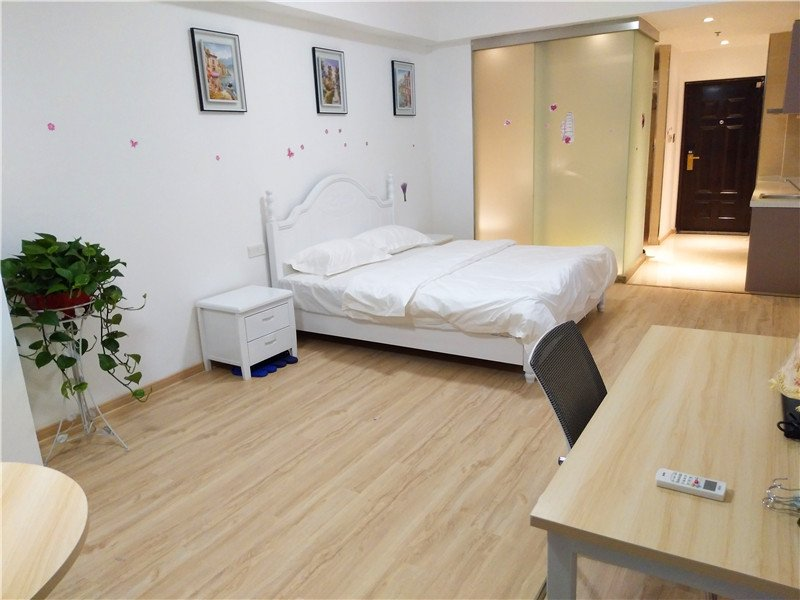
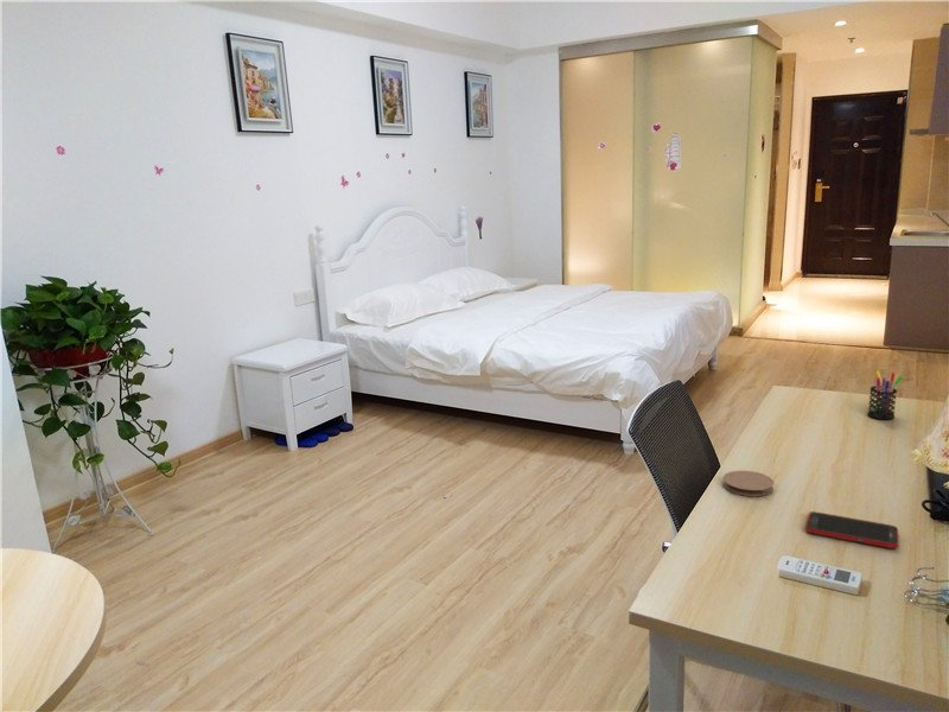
+ cell phone [805,510,899,549]
+ pen holder [866,369,904,420]
+ coaster [722,470,775,497]
